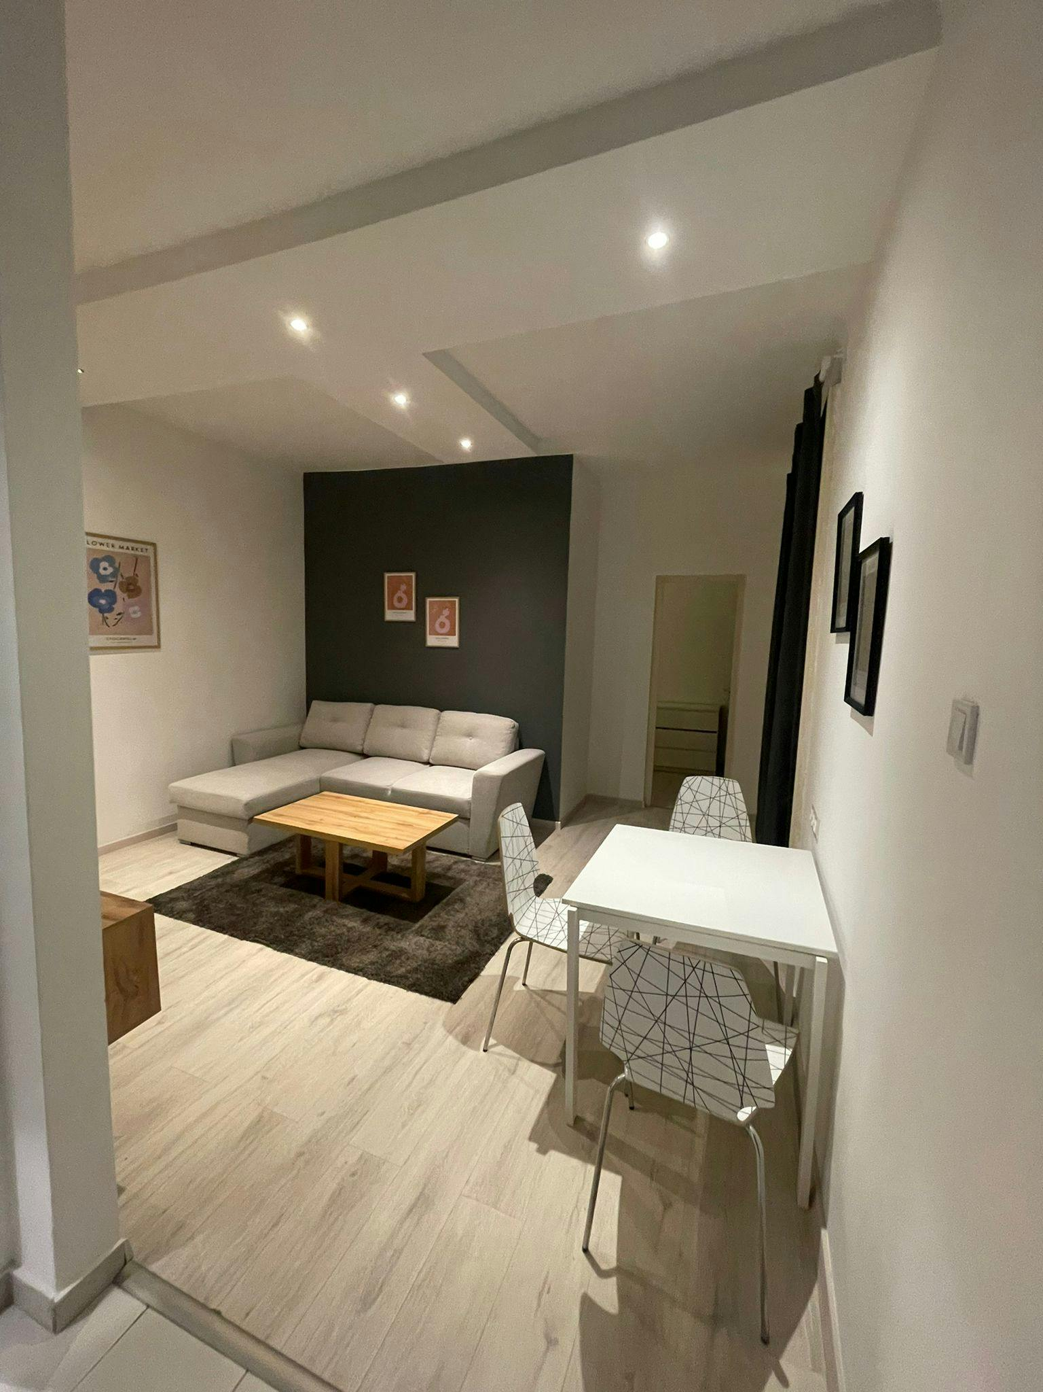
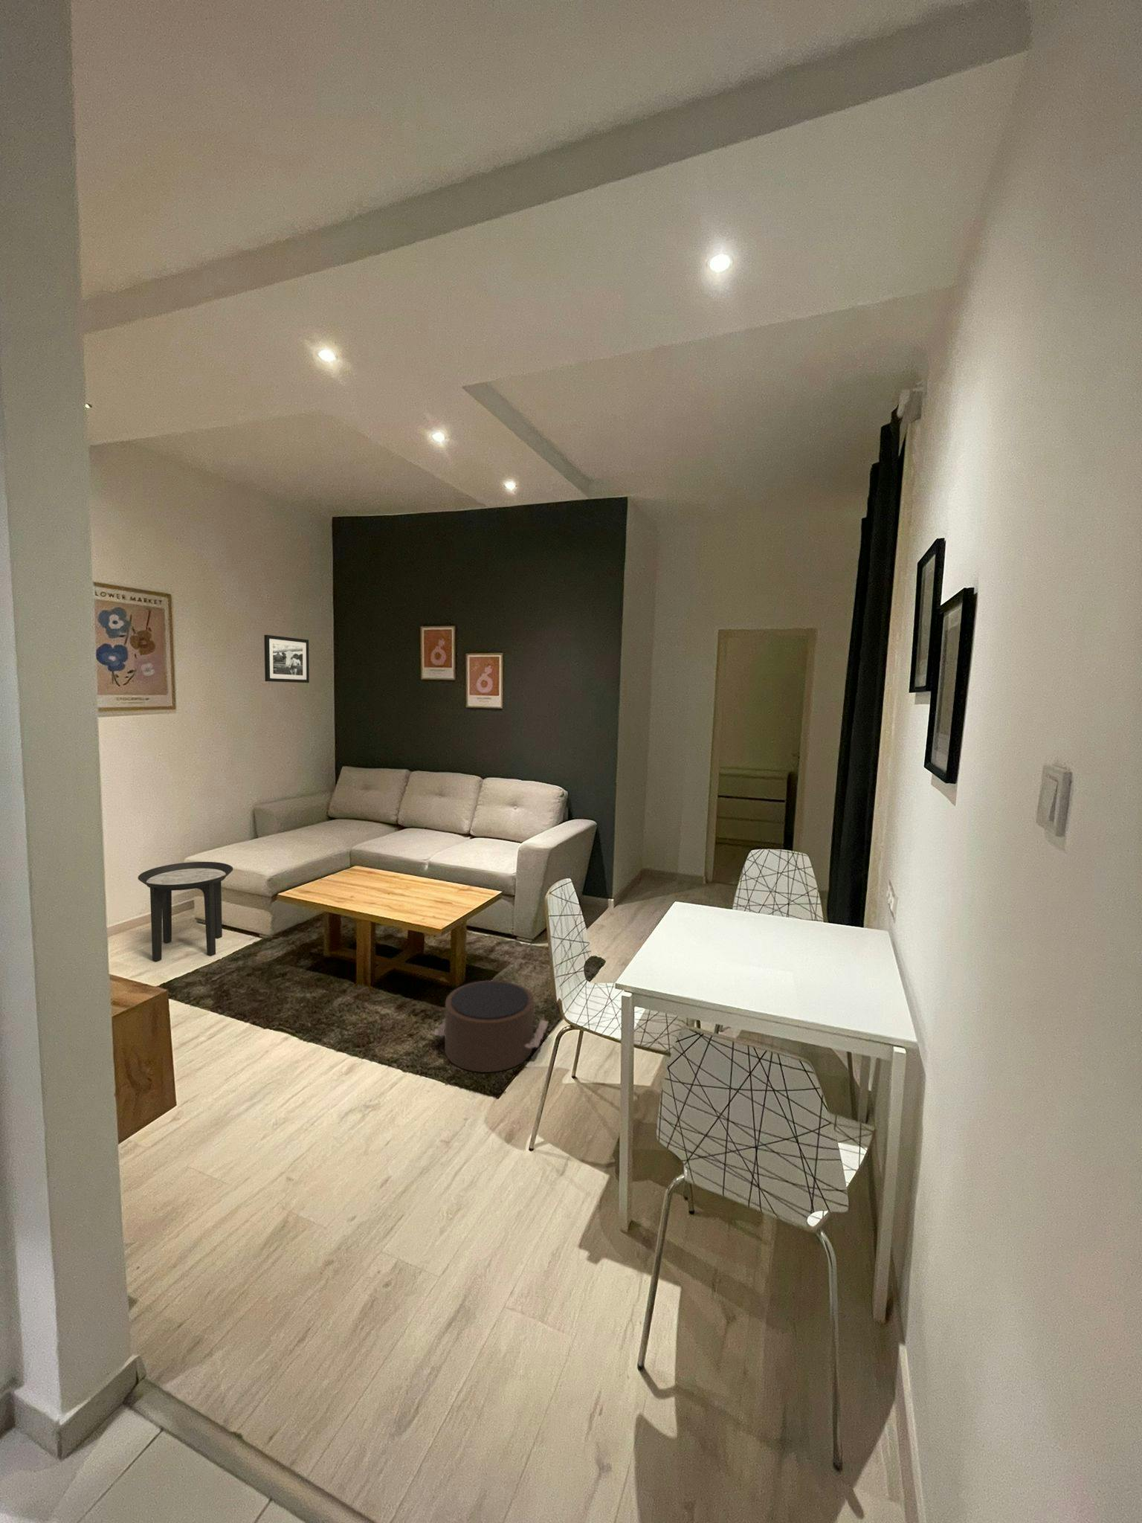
+ side table [137,861,234,962]
+ pouf [433,980,549,1073]
+ picture frame [263,634,309,684]
